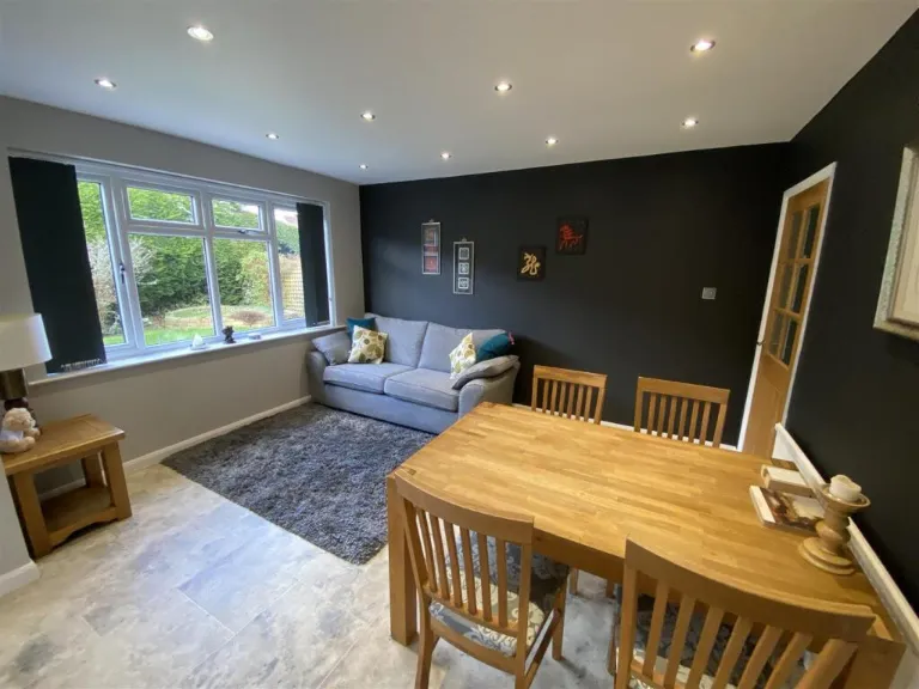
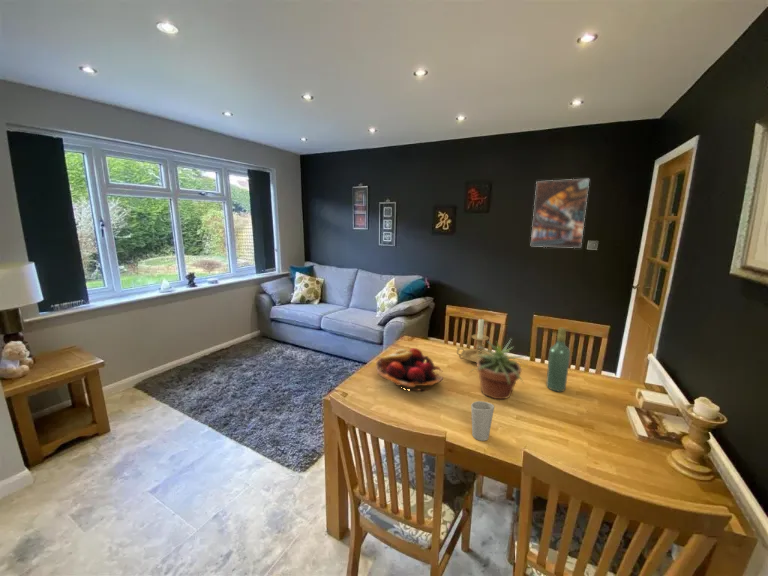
+ potted plant [469,337,529,400]
+ cup [470,400,495,442]
+ wine bottle [545,327,571,393]
+ candle holder [455,317,494,364]
+ fruit basket [375,347,444,392]
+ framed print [530,178,590,249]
